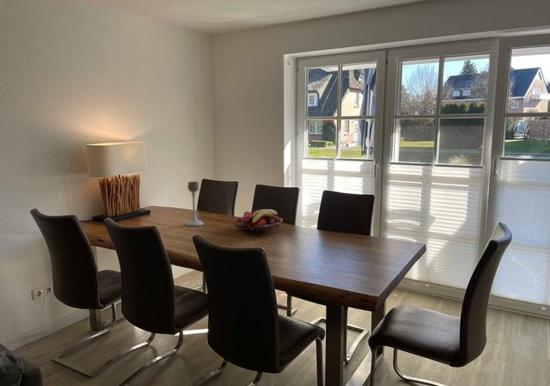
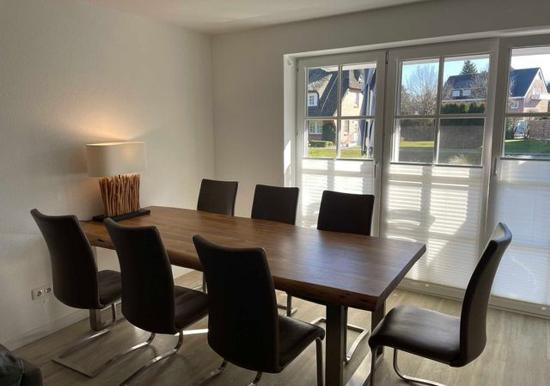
- fruit basket [233,208,284,234]
- candle holder [184,181,204,227]
